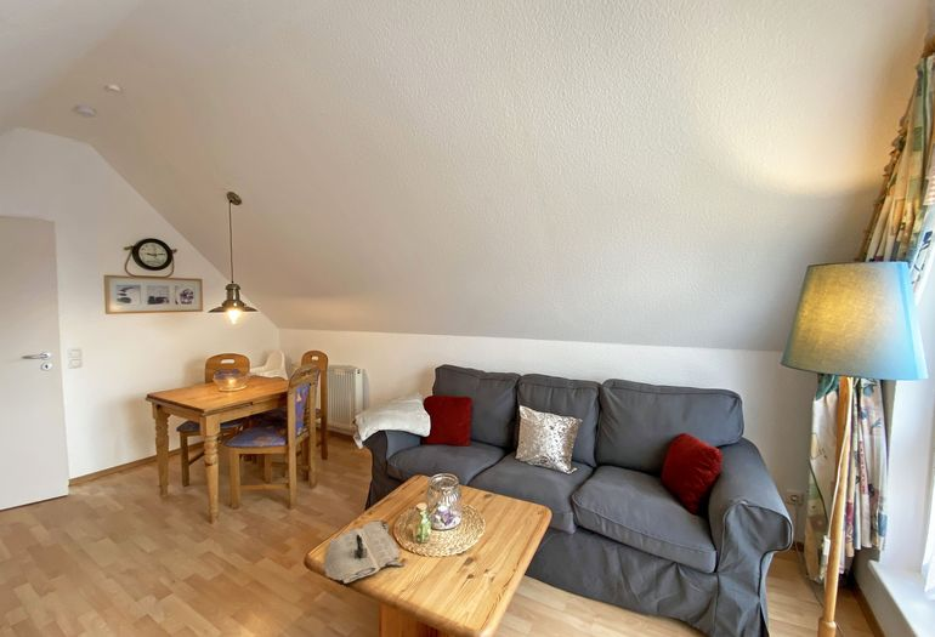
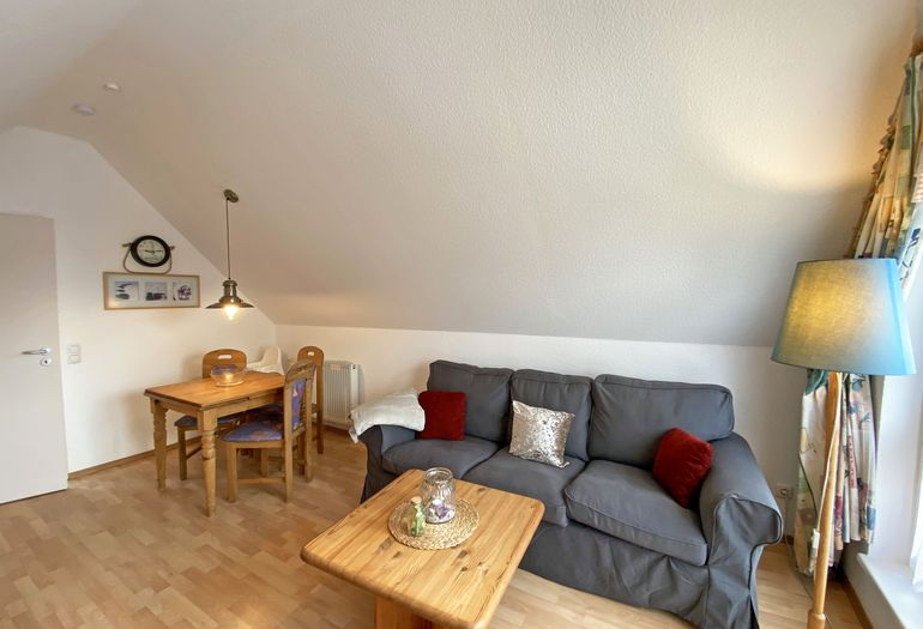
- magazine [321,519,406,585]
